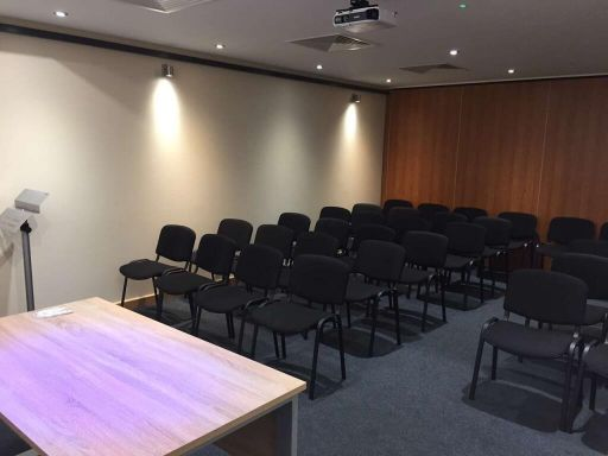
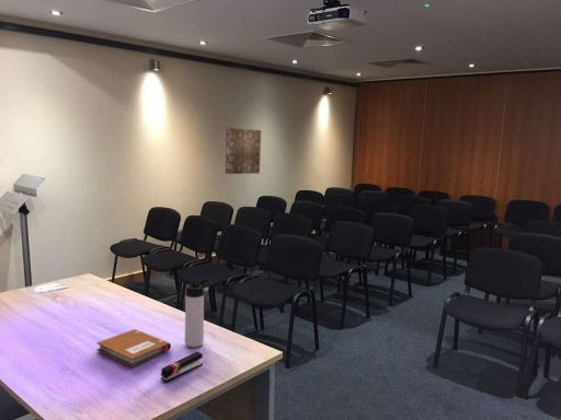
+ notebook [95,328,172,368]
+ wall art [224,127,262,175]
+ stapler [160,350,204,383]
+ thermos bottle [184,279,211,348]
